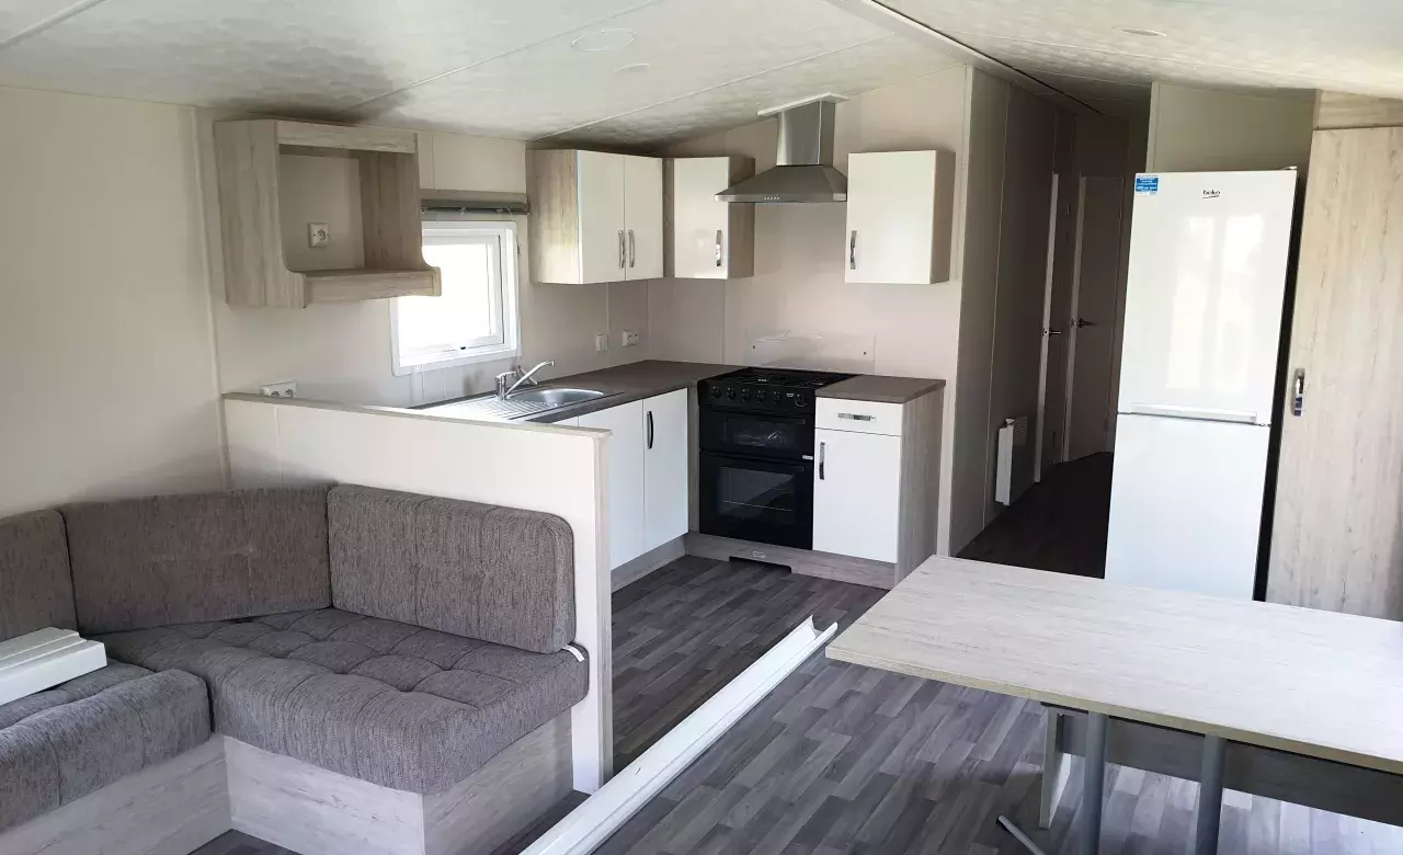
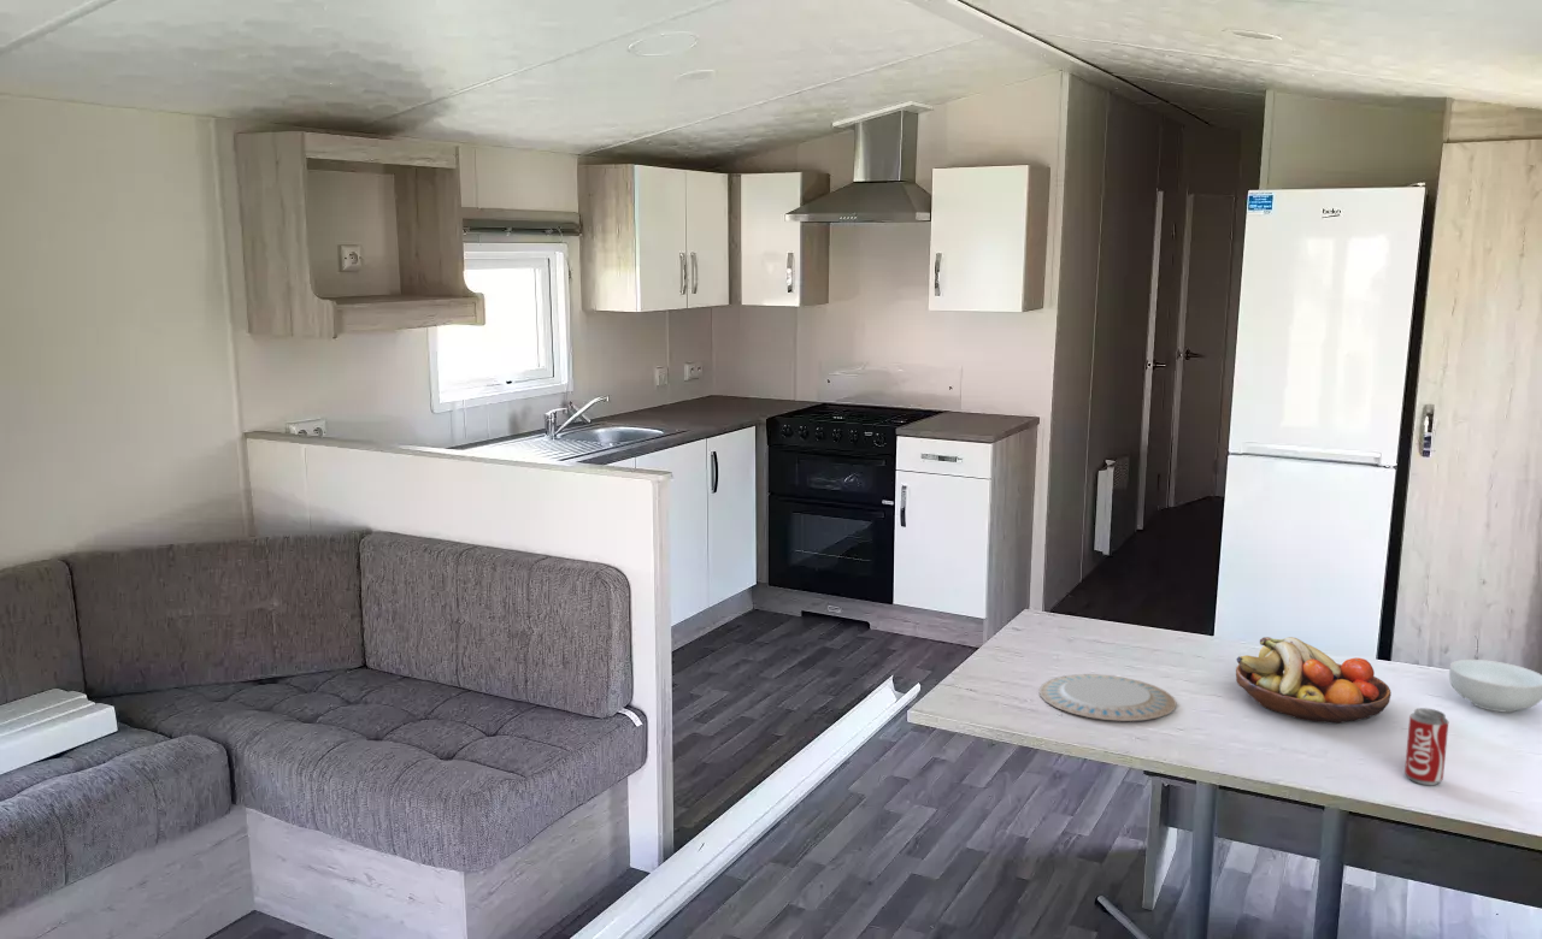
+ chinaware [1037,673,1177,722]
+ fruit bowl [1235,636,1393,725]
+ beverage can [1403,707,1449,786]
+ cereal bowl [1448,659,1542,713]
